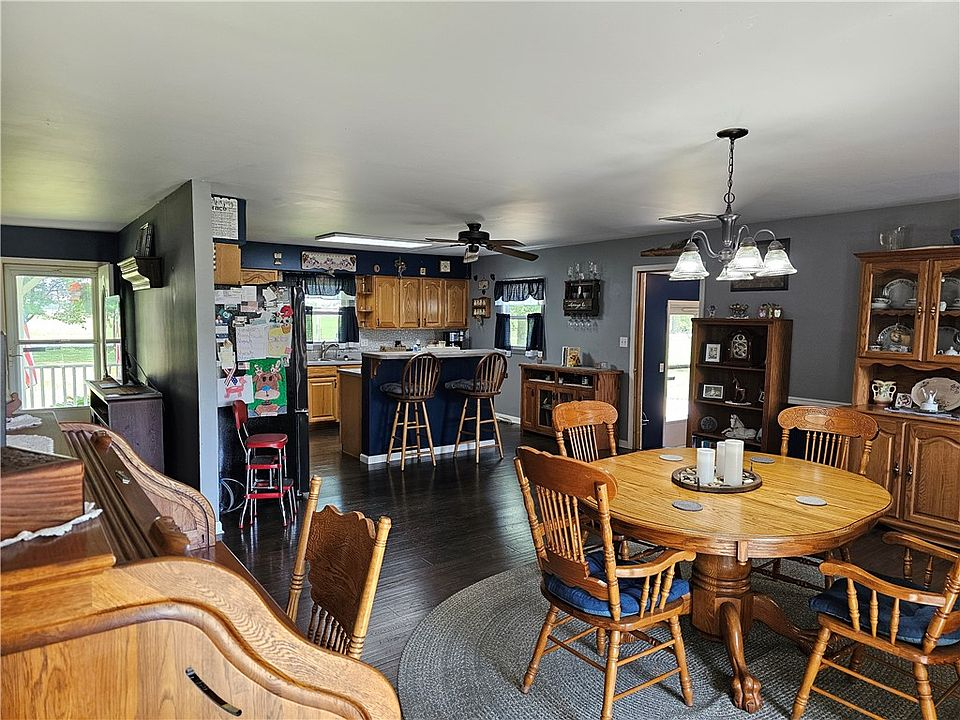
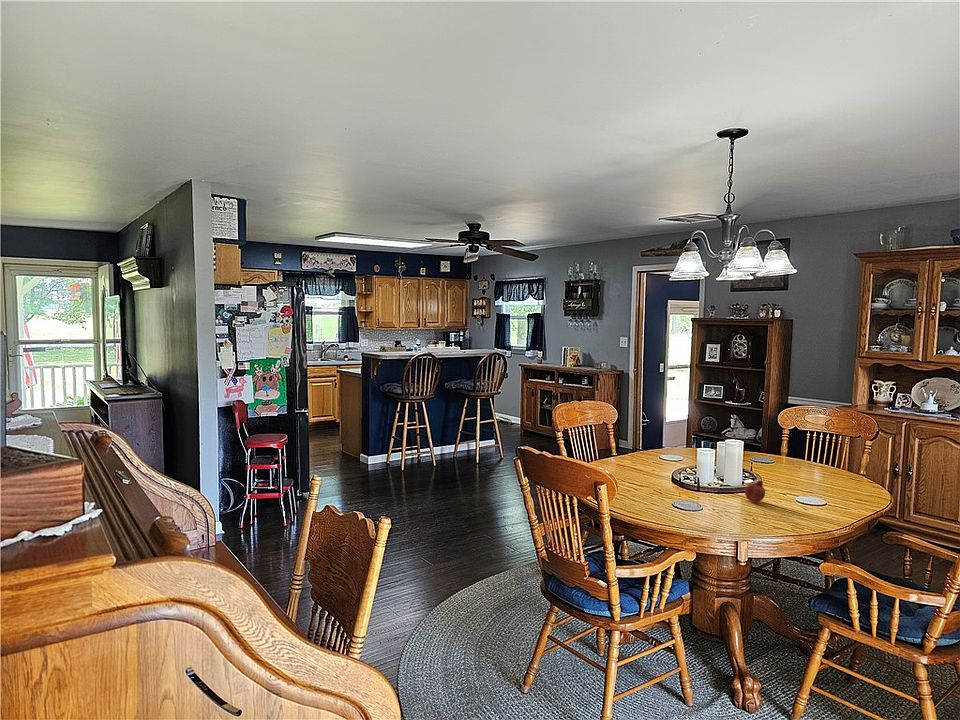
+ fruit [744,480,766,503]
